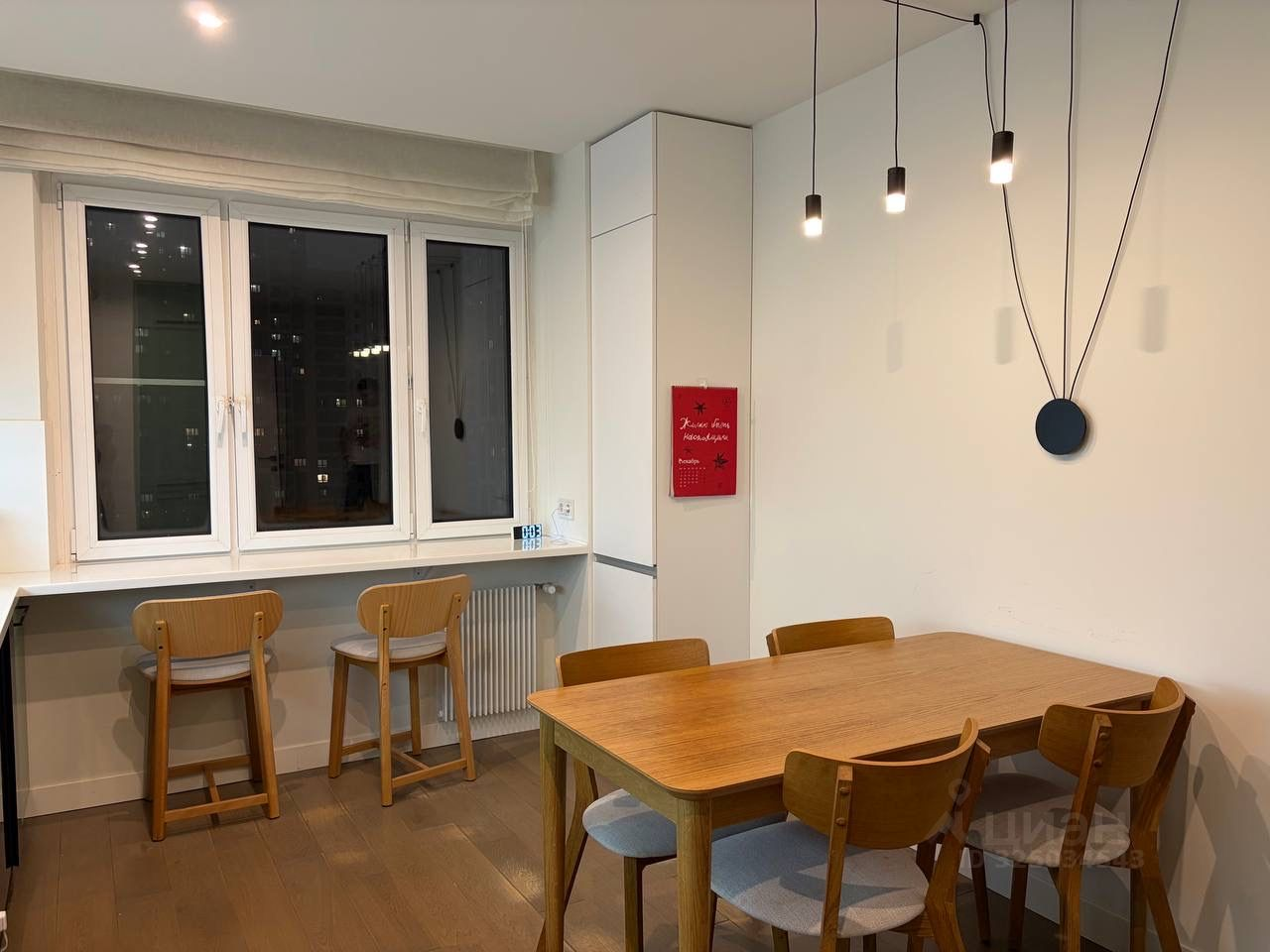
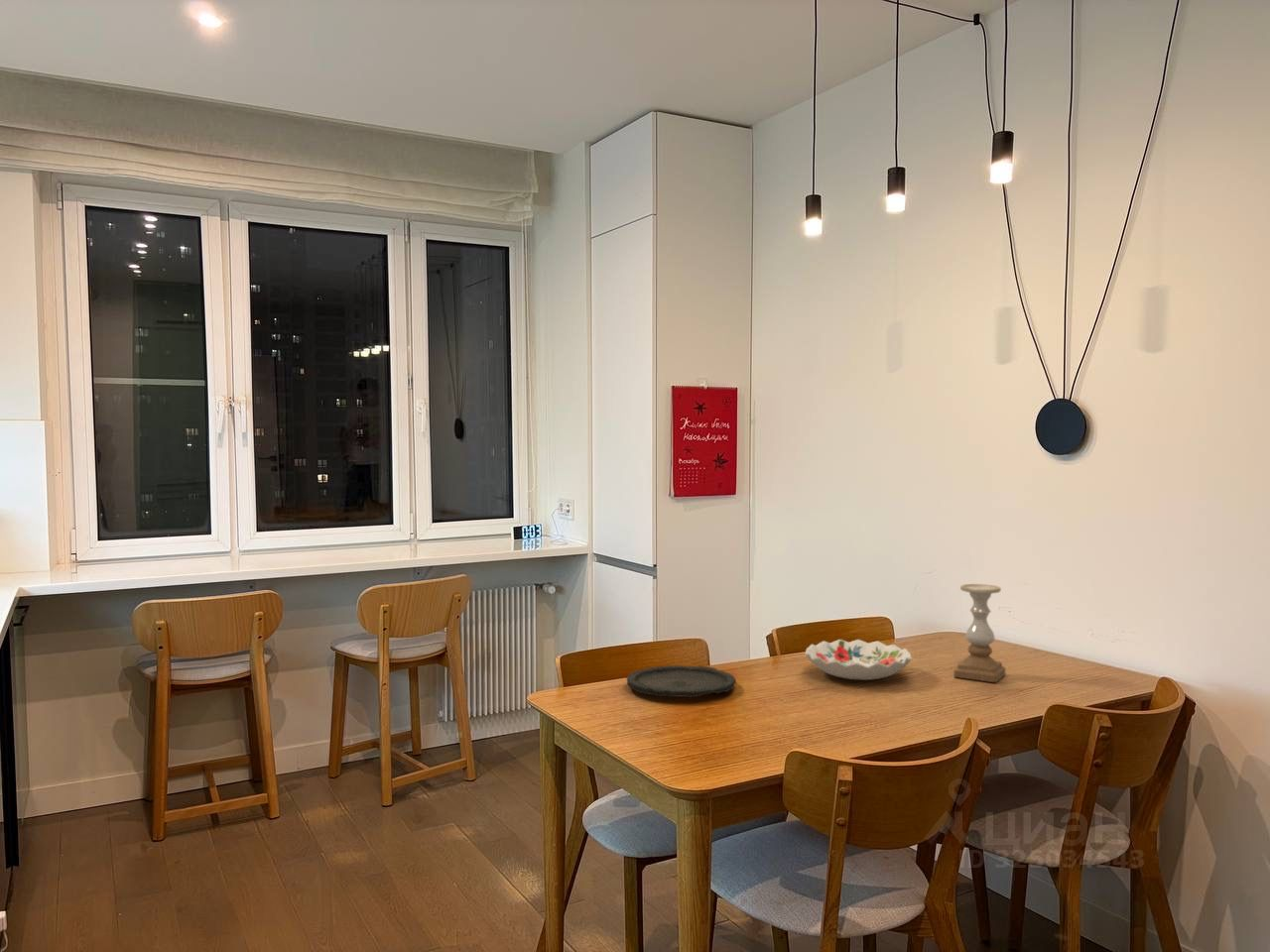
+ decorative bowl [805,639,913,681]
+ plate [626,664,737,698]
+ candle holder [953,583,1006,683]
